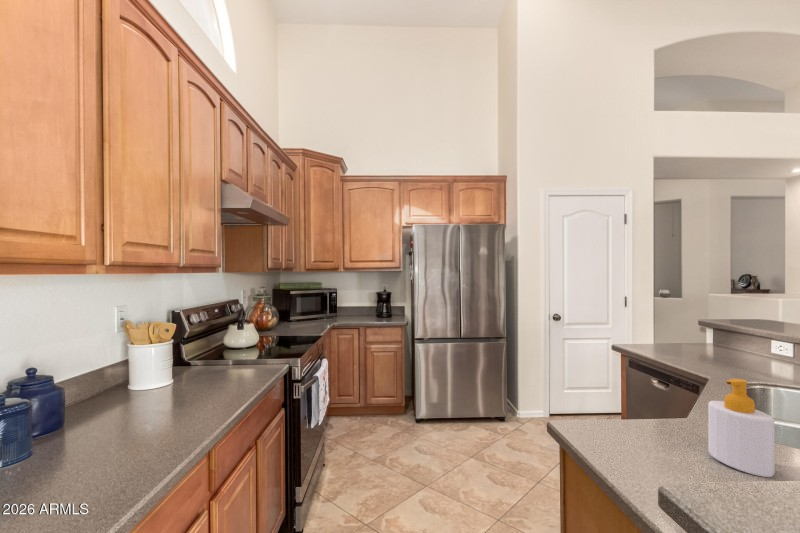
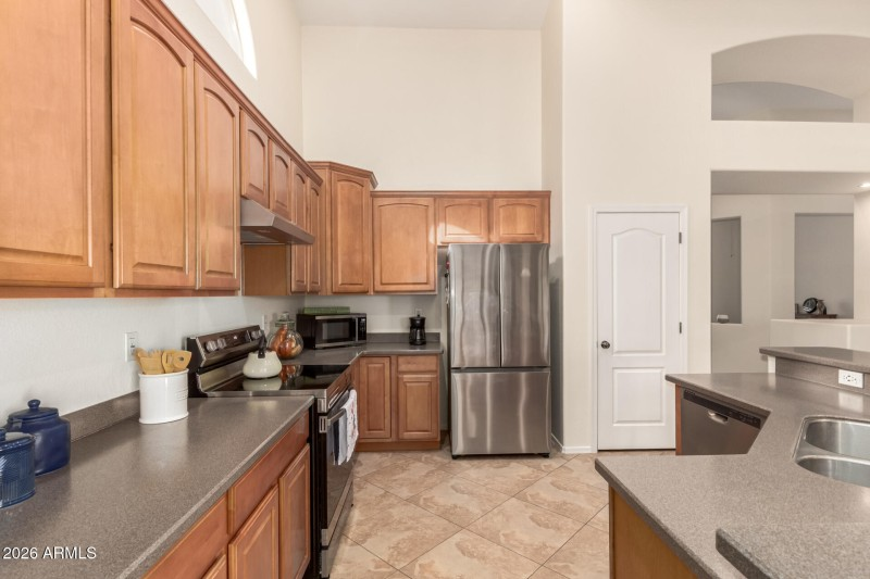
- soap bottle [707,378,775,478]
